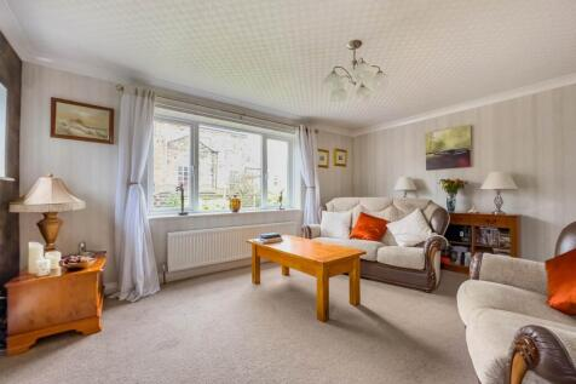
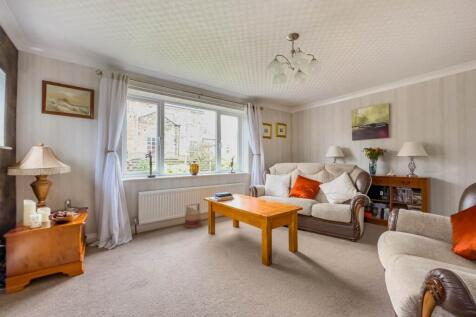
+ basket [184,202,202,228]
